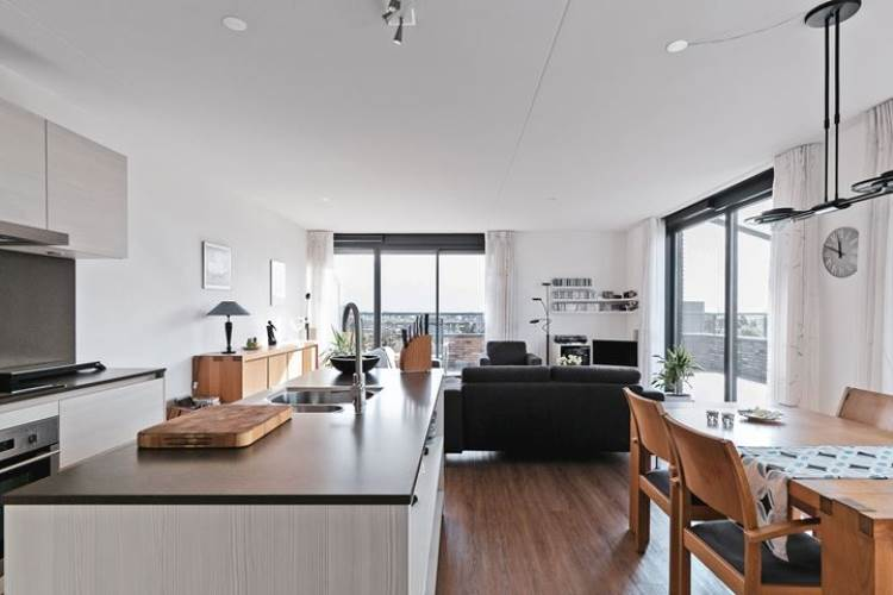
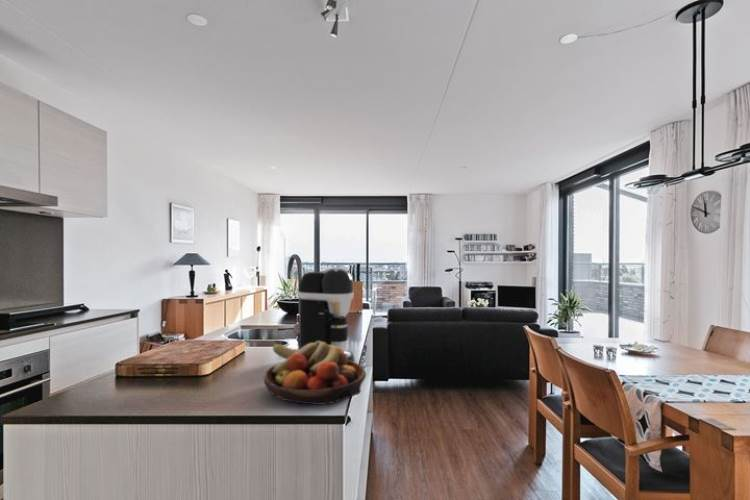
+ coffee maker [297,267,355,362]
+ fruit bowl [263,341,367,406]
